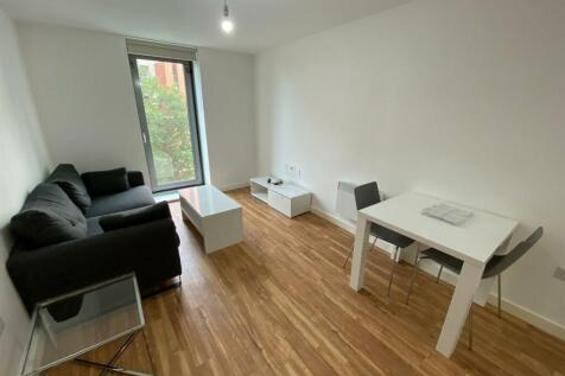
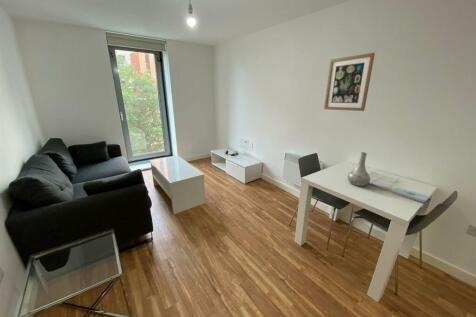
+ vase [346,151,371,187]
+ wall art [323,52,376,112]
+ notepad [391,186,431,204]
